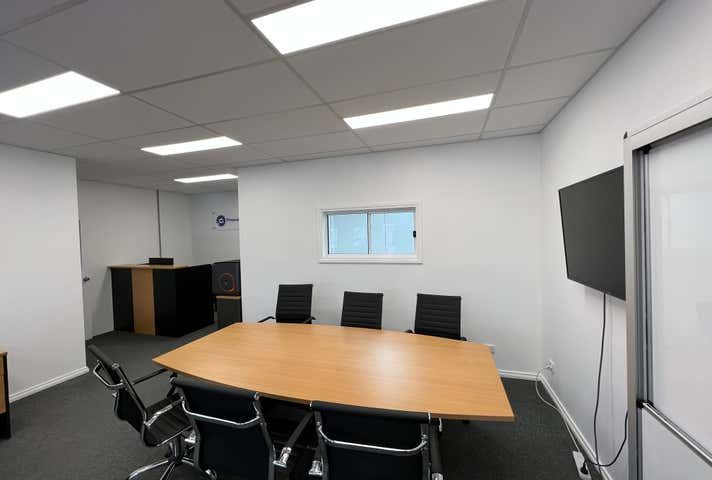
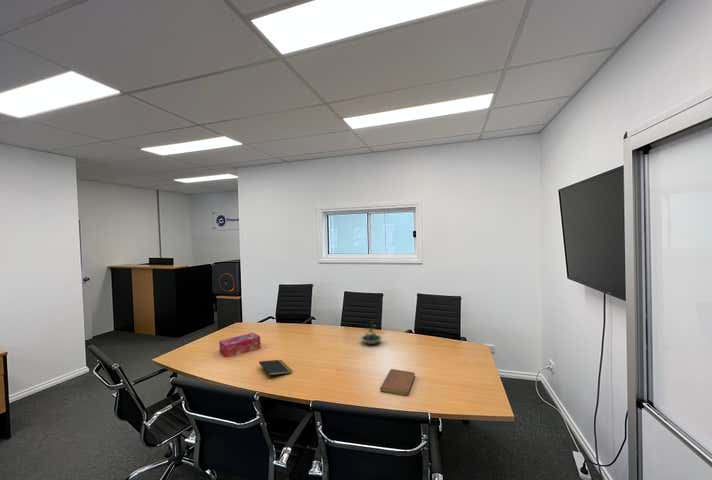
+ terrarium [360,321,383,346]
+ notepad [258,359,293,379]
+ notebook [379,368,416,397]
+ tissue box [218,332,262,359]
